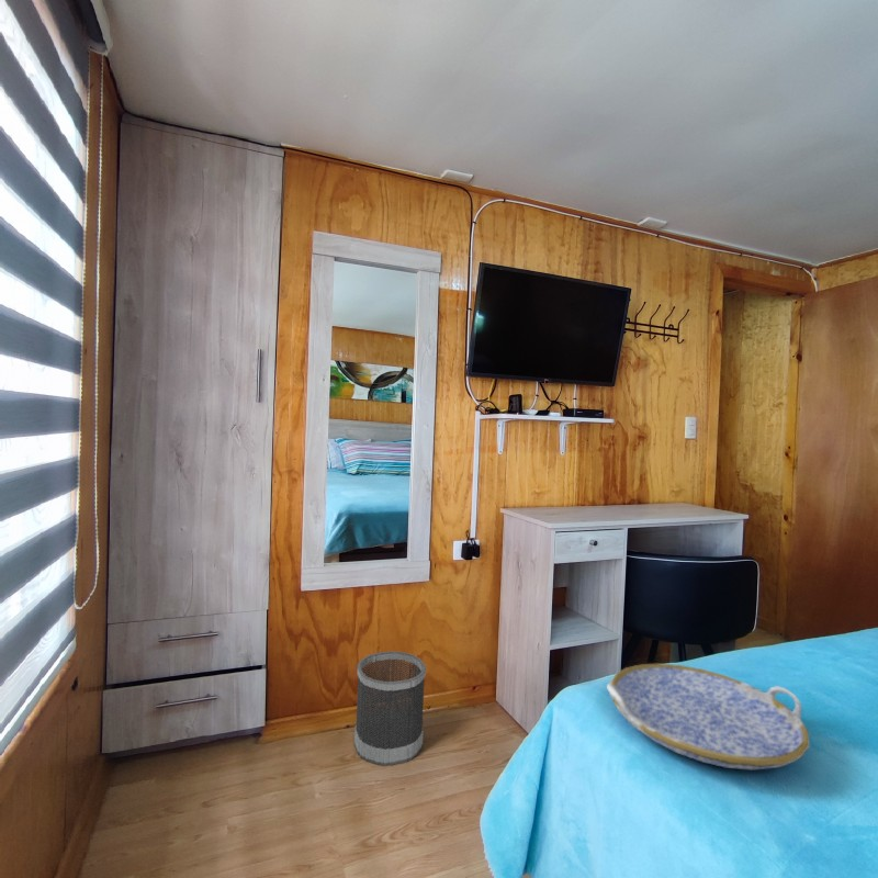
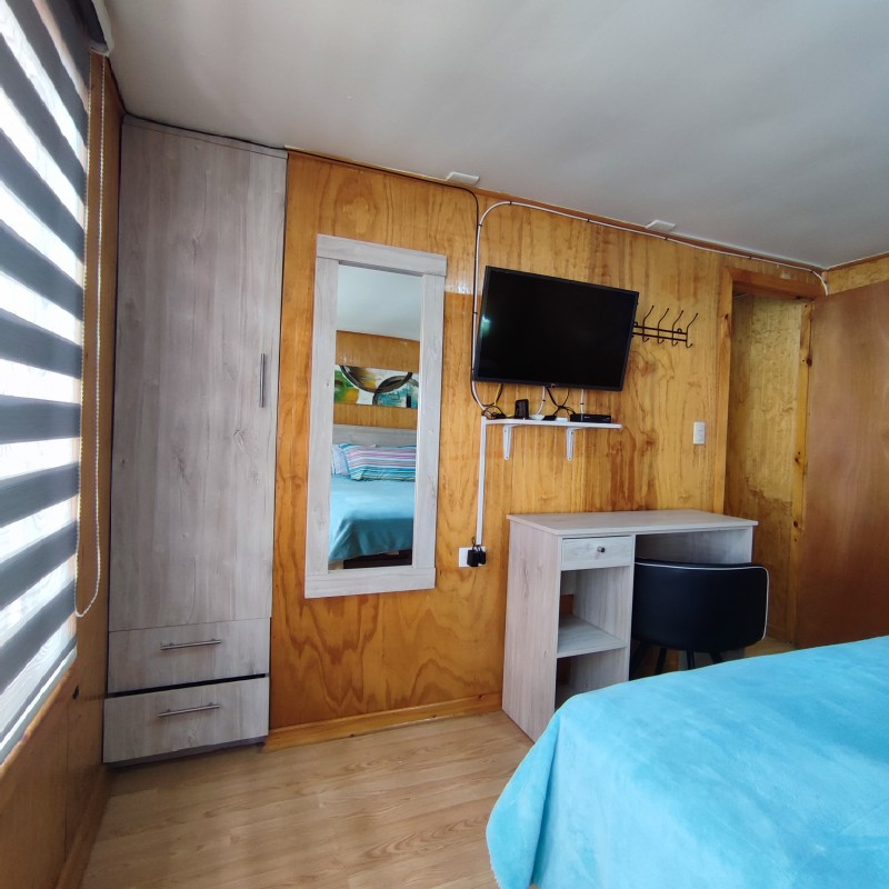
- wastebasket [353,650,427,766]
- serving tray [606,663,811,772]
